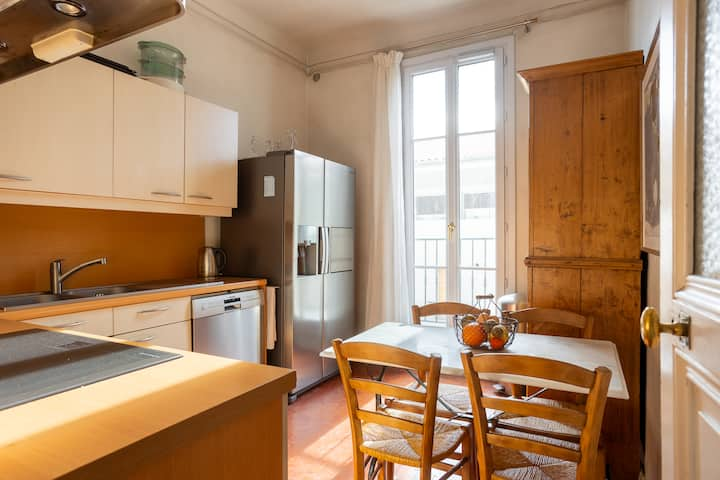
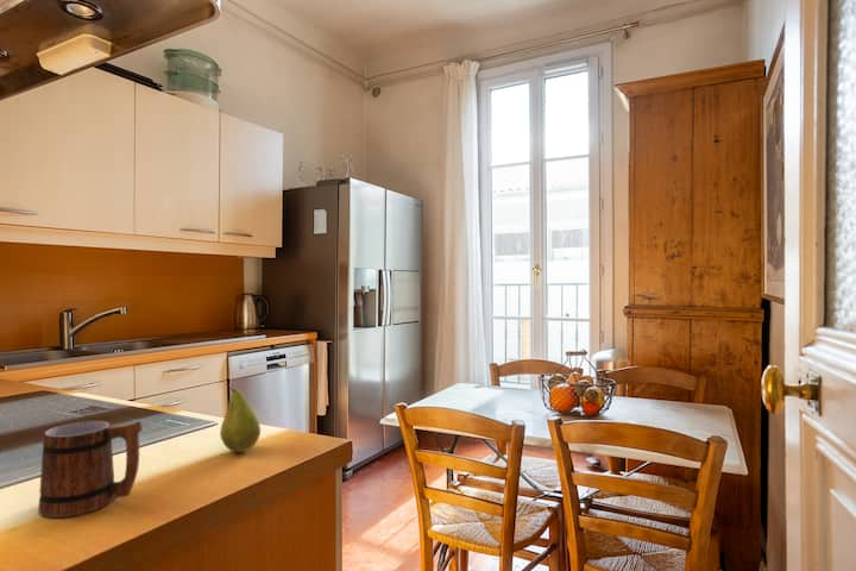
+ mug [37,420,144,519]
+ fruit [219,382,262,453]
